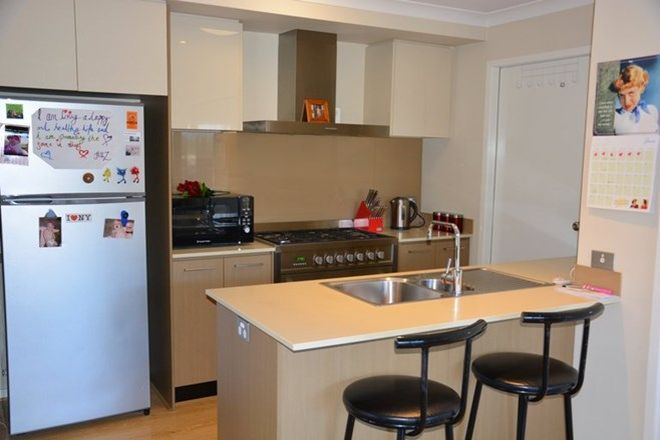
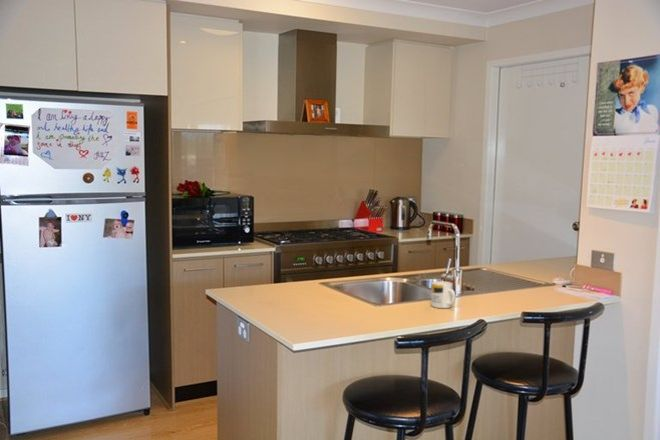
+ mug [430,280,457,309]
